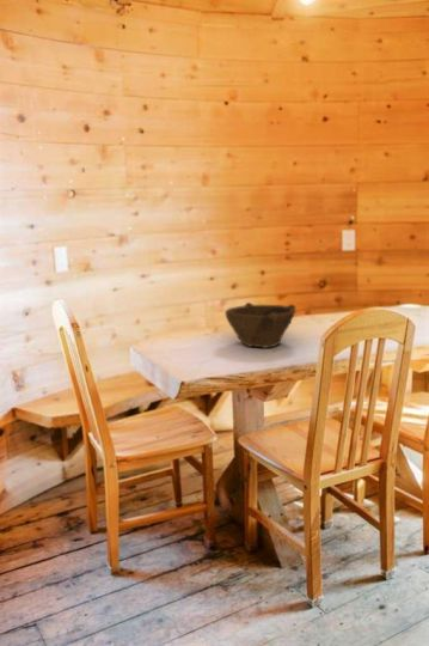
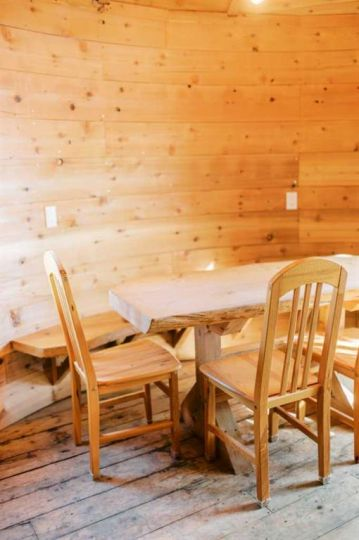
- bowl [223,301,298,349]
